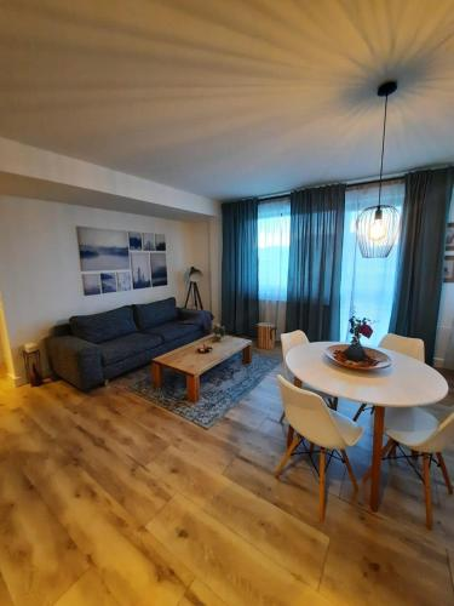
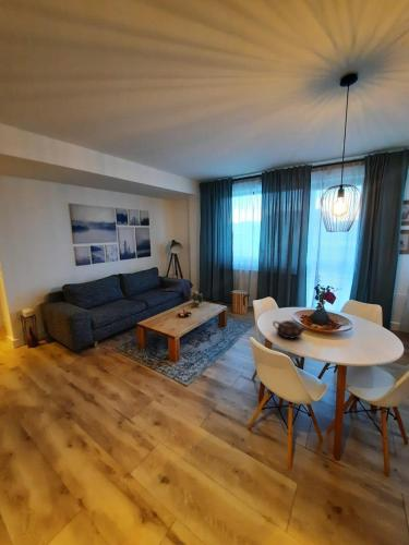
+ teapot [272,319,306,340]
